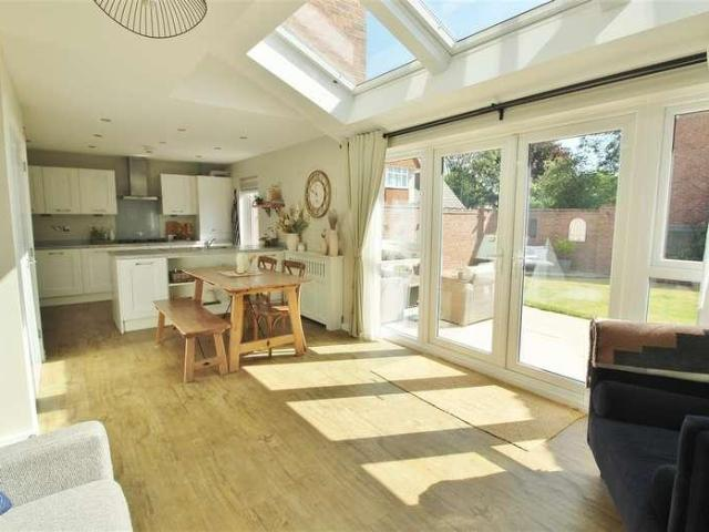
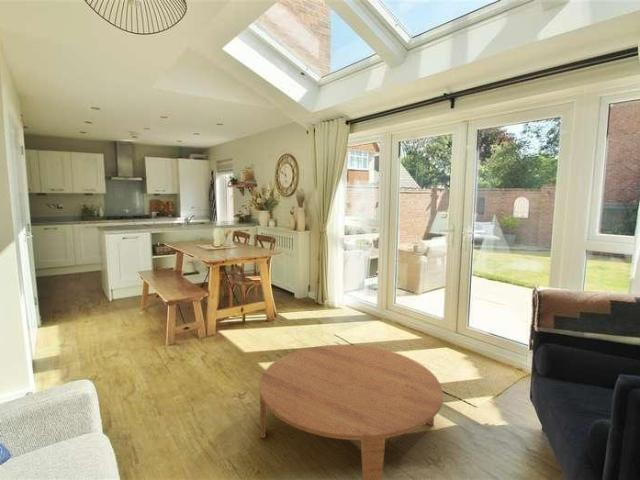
+ coffee table [258,344,444,480]
